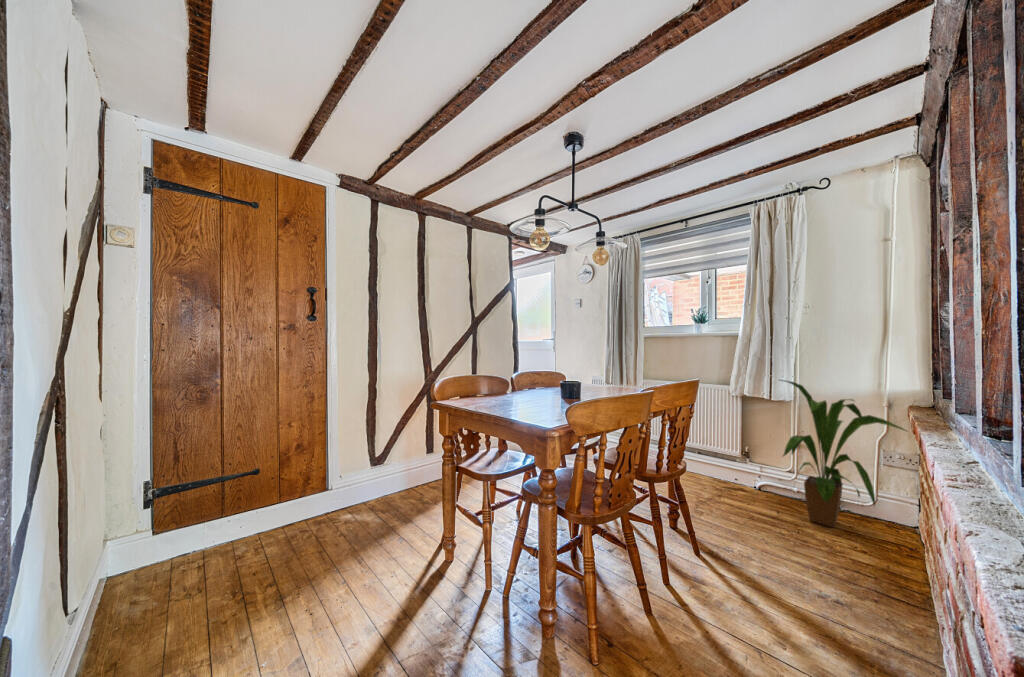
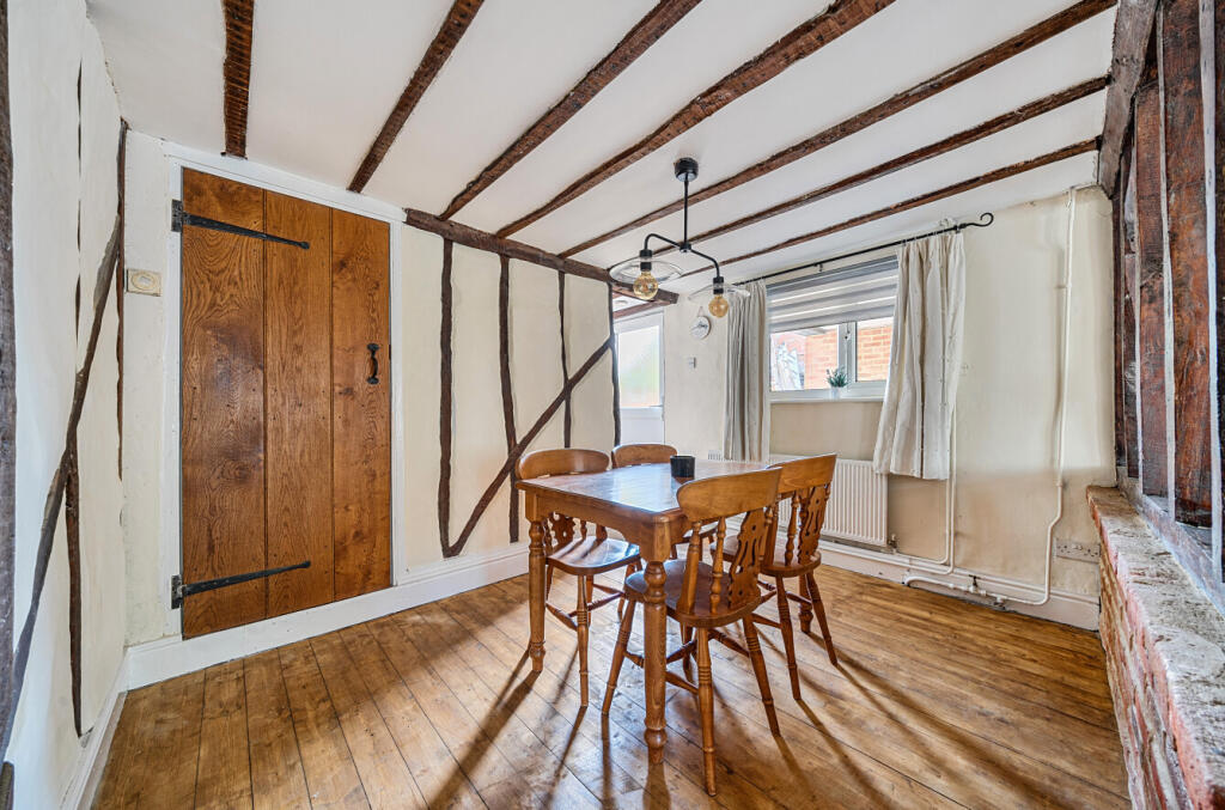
- house plant [778,379,909,528]
